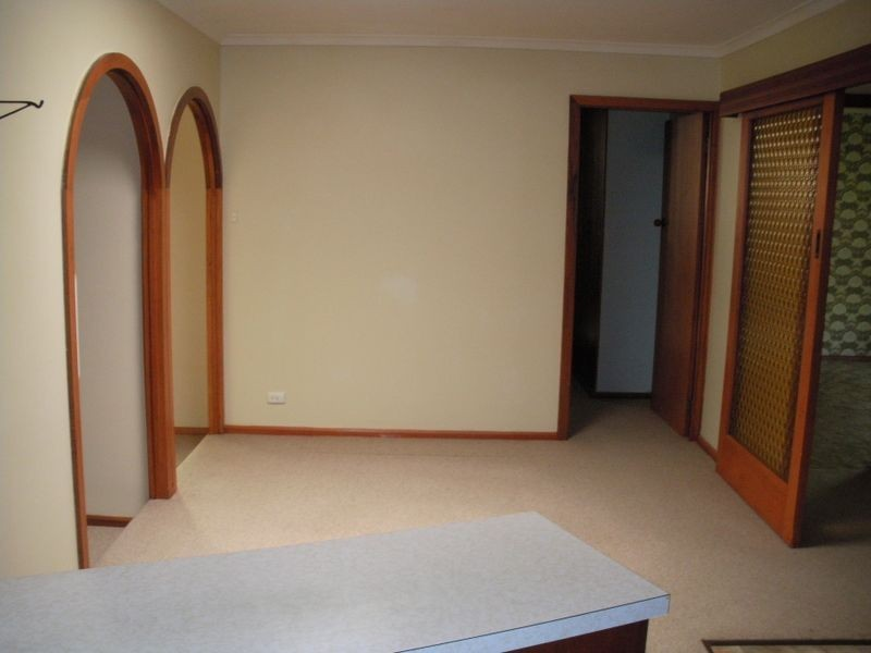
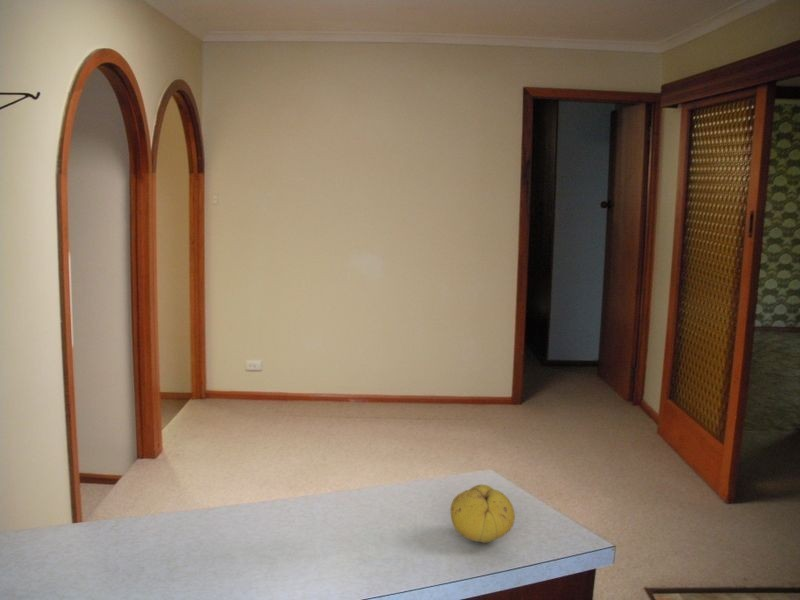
+ fruit [450,484,516,544]
